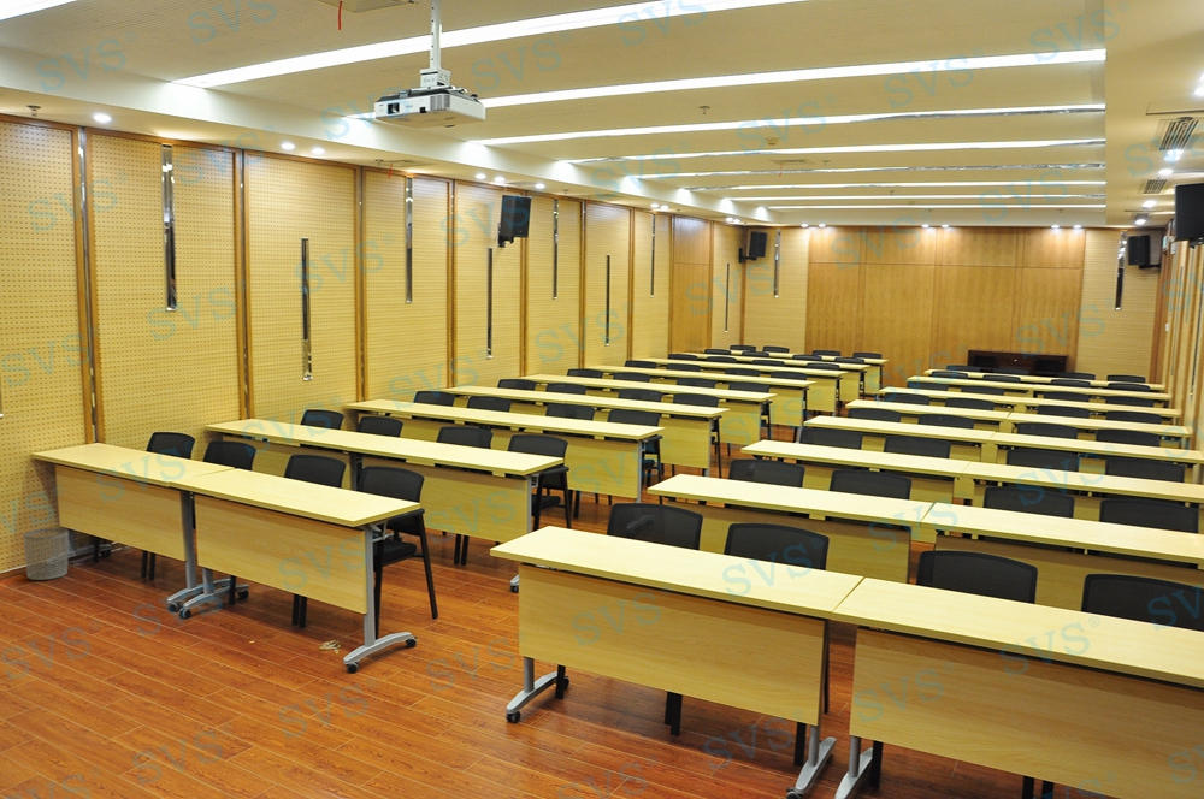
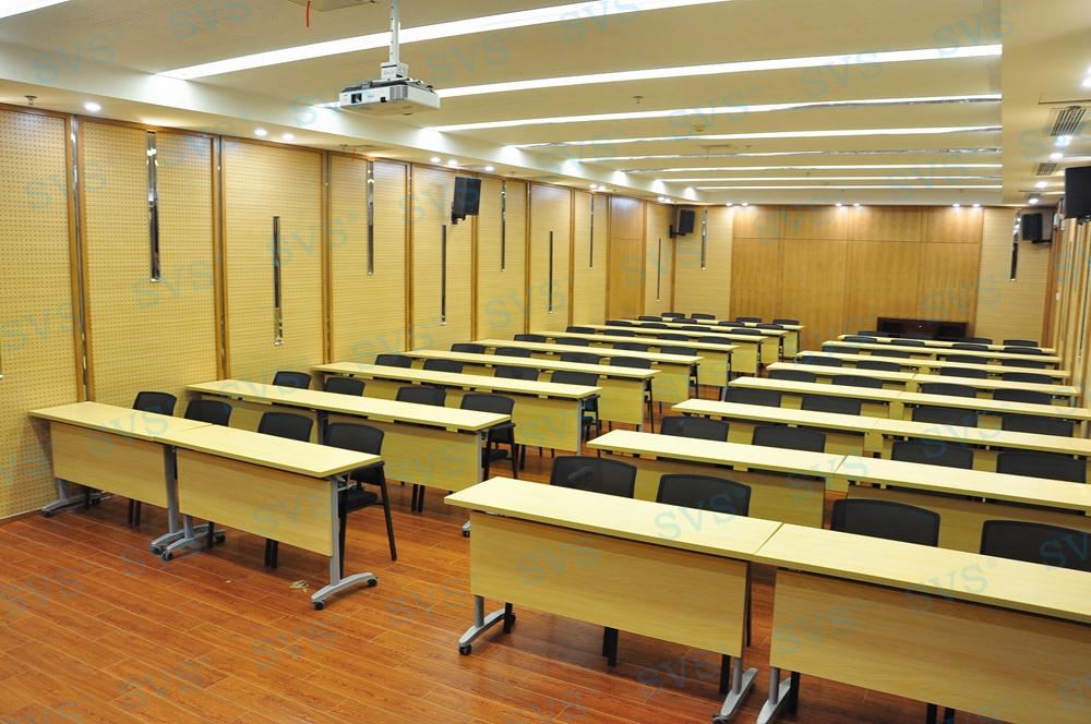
- waste bin [22,527,70,581]
